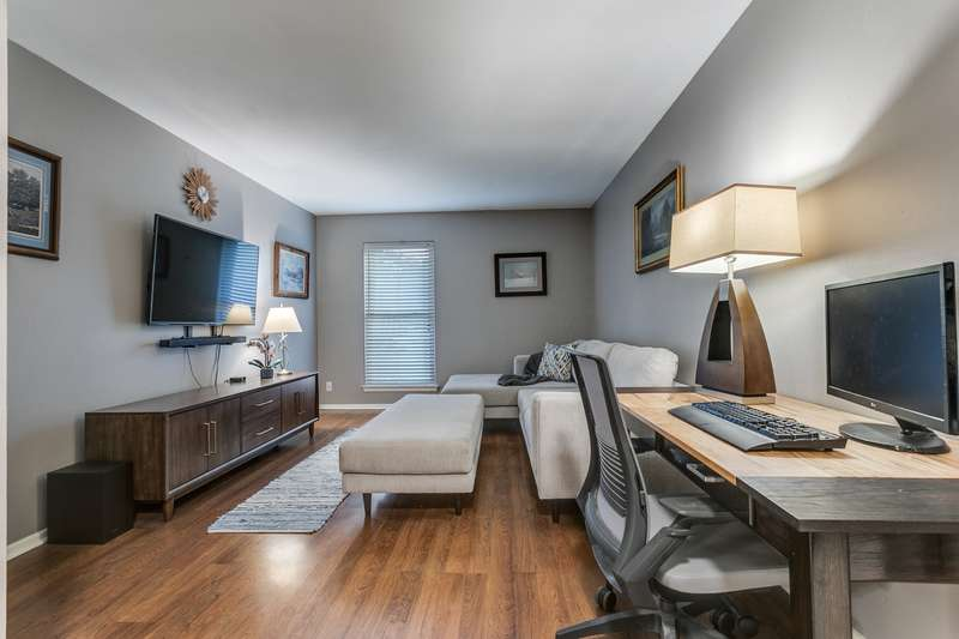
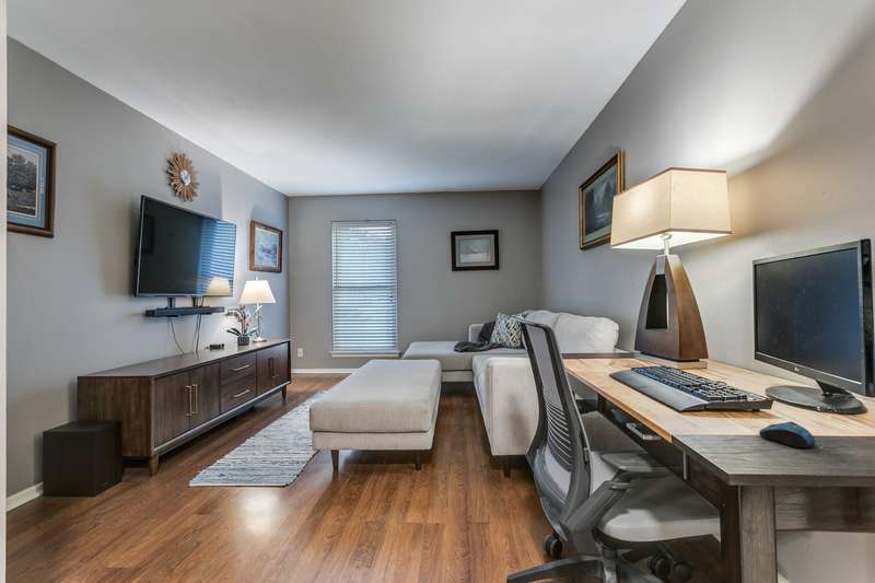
+ computer mouse [758,421,816,448]
